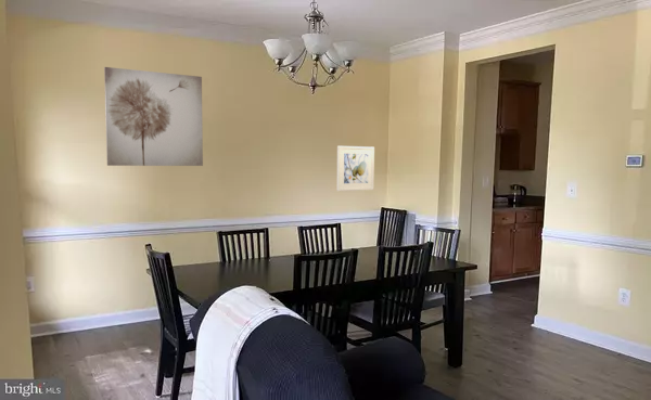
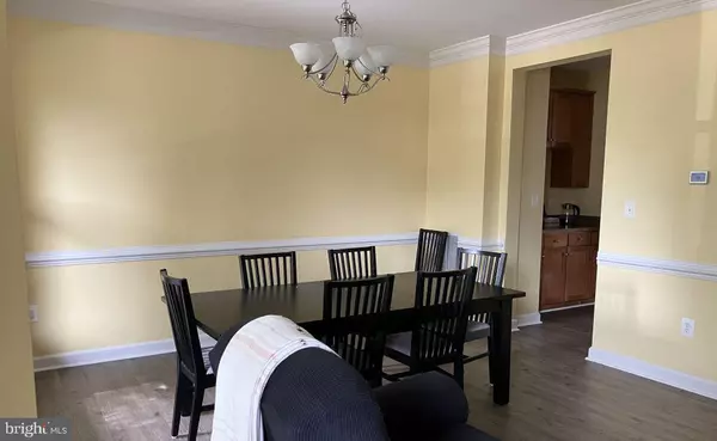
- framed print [336,145,375,192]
- wall art [103,66,204,167]
